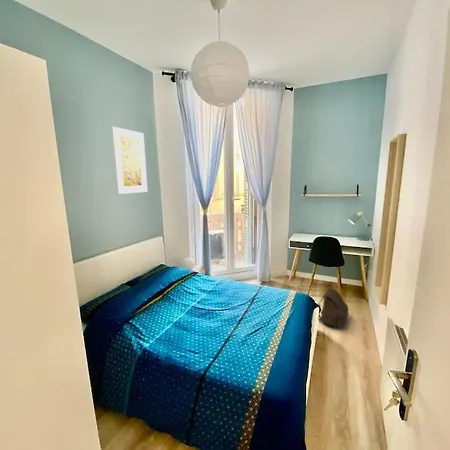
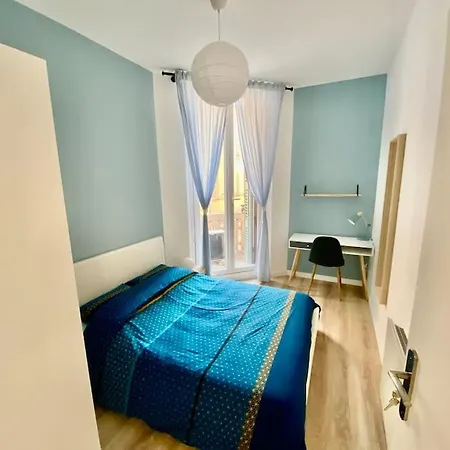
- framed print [111,126,148,195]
- satchel [317,288,350,329]
